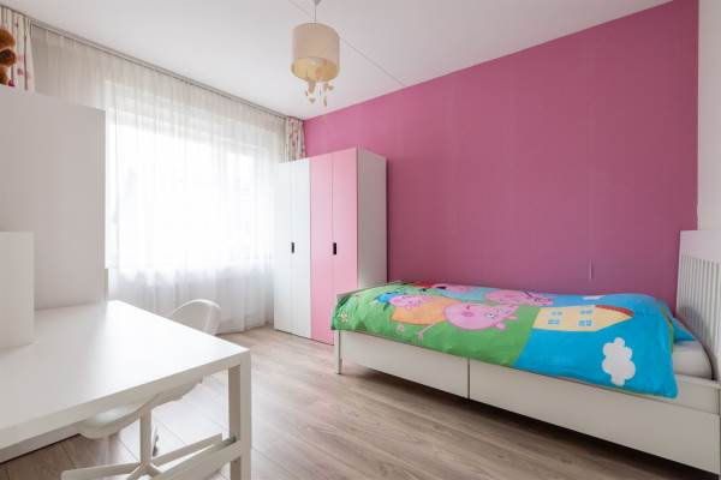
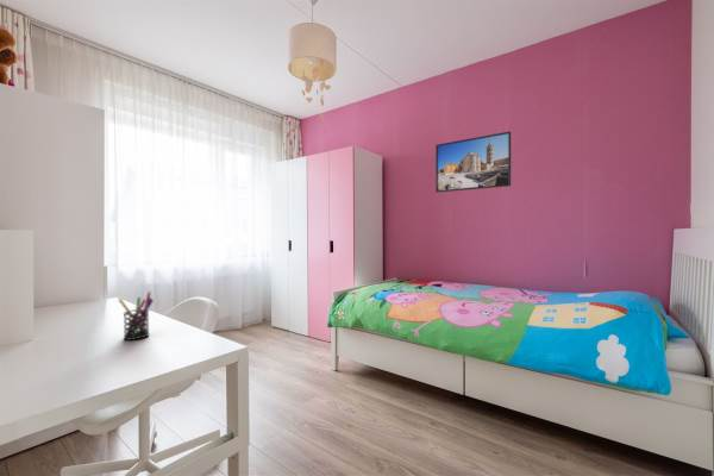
+ pen holder [117,292,155,342]
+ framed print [434,131,512,194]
